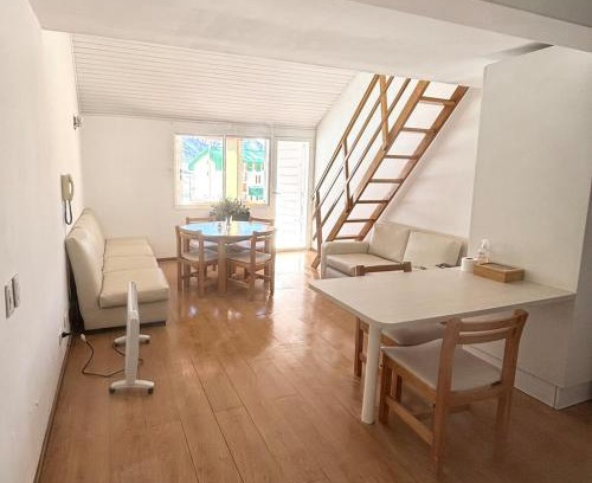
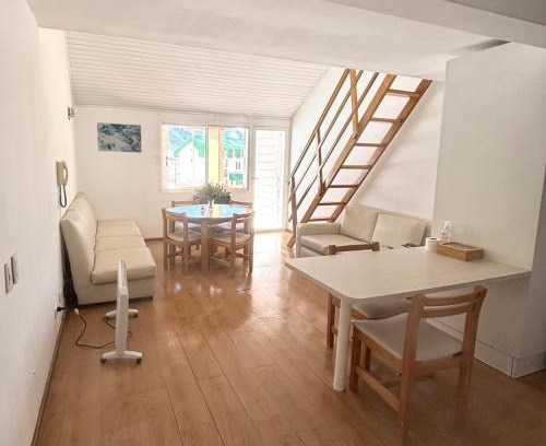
+ wall art [96,121,143,153]
